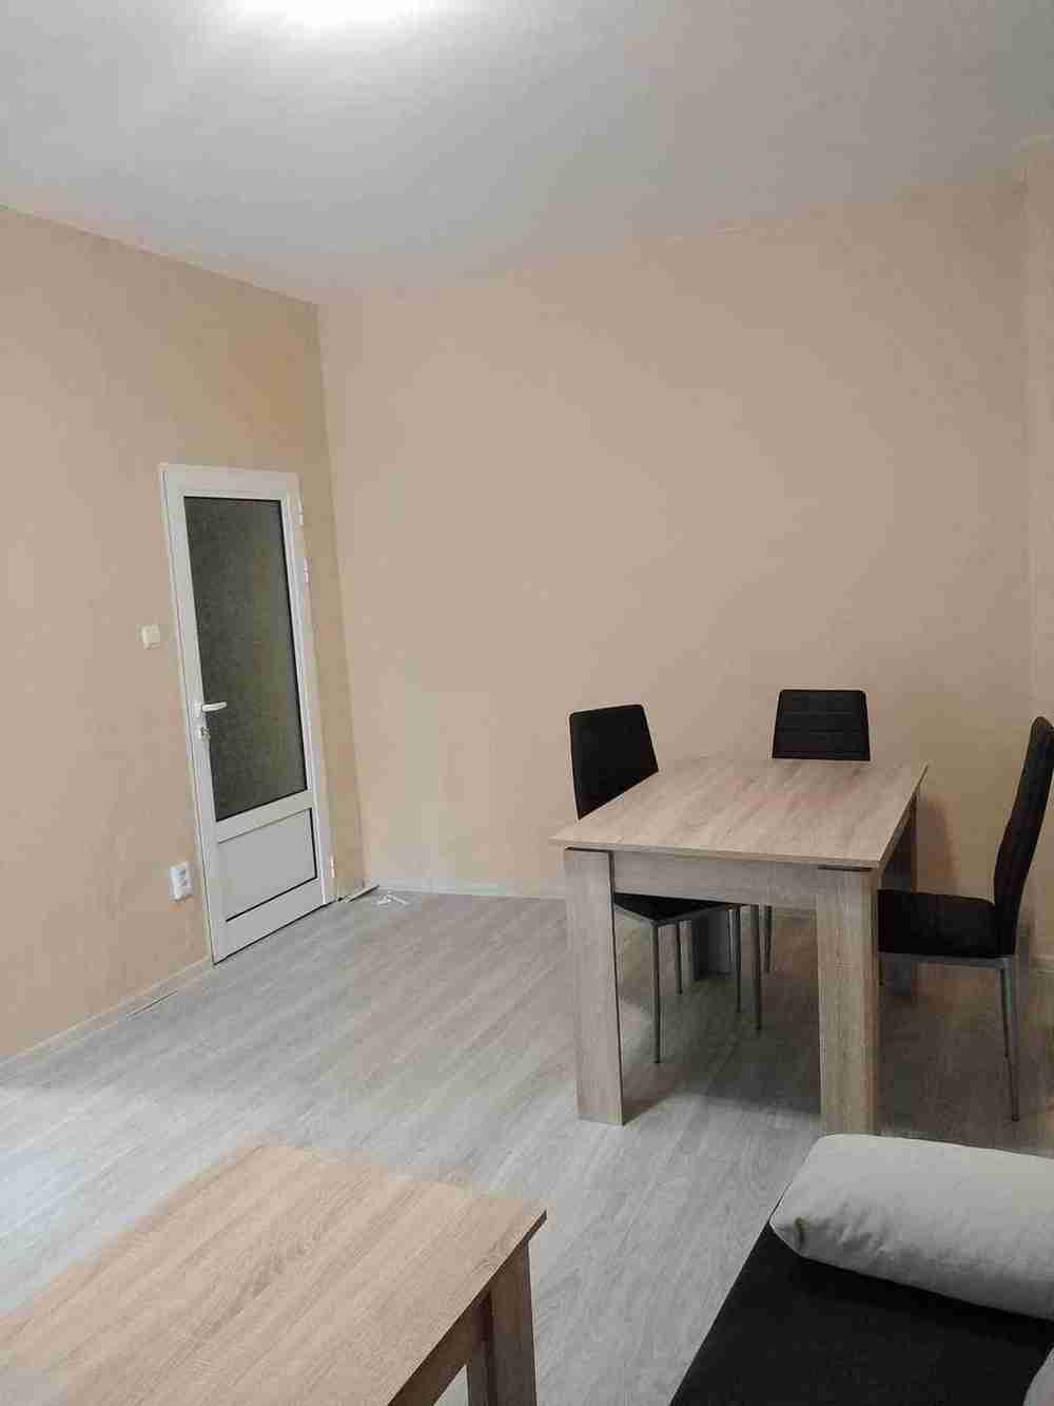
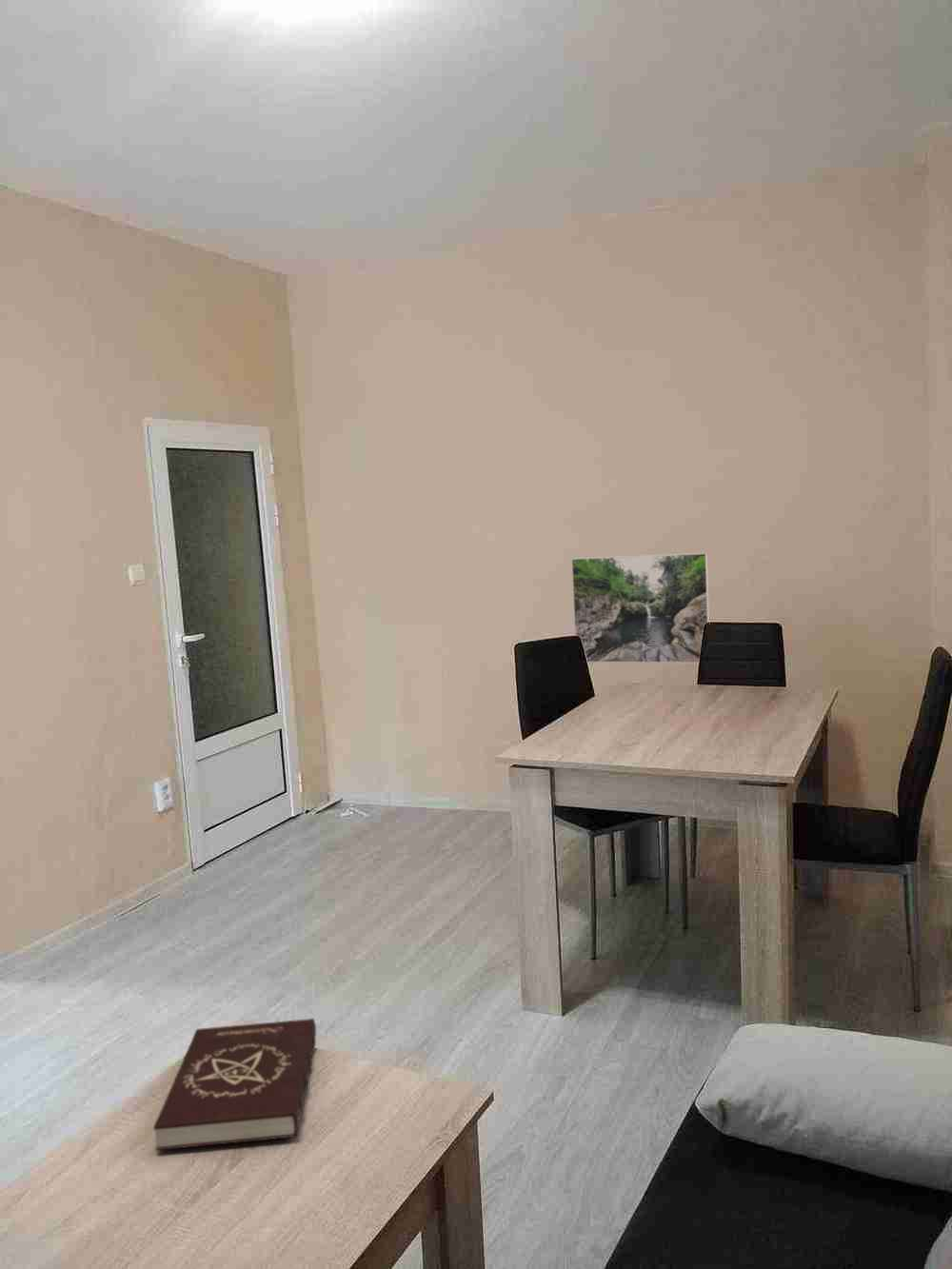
+ book [152,1018,317,1151]
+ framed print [570,552,710,664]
